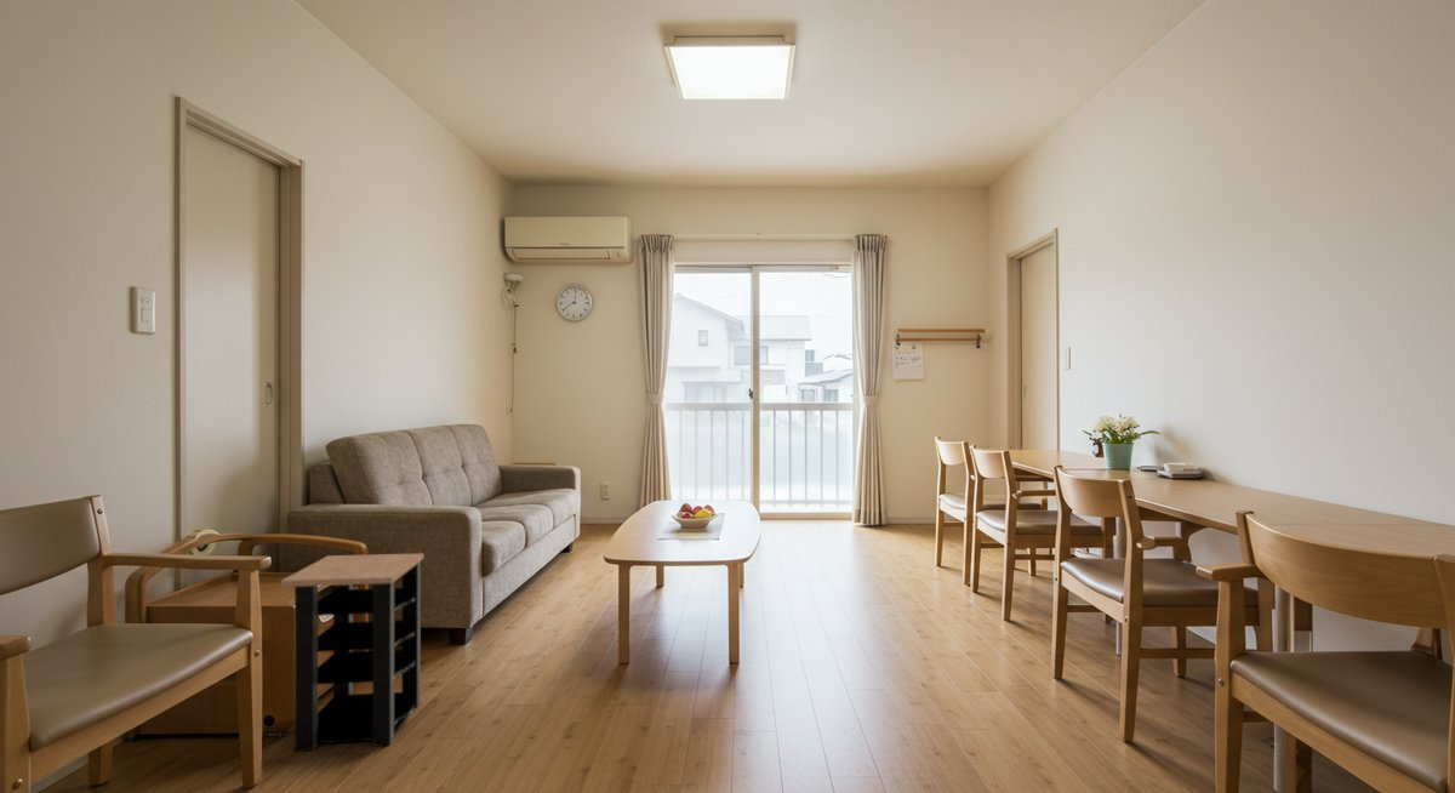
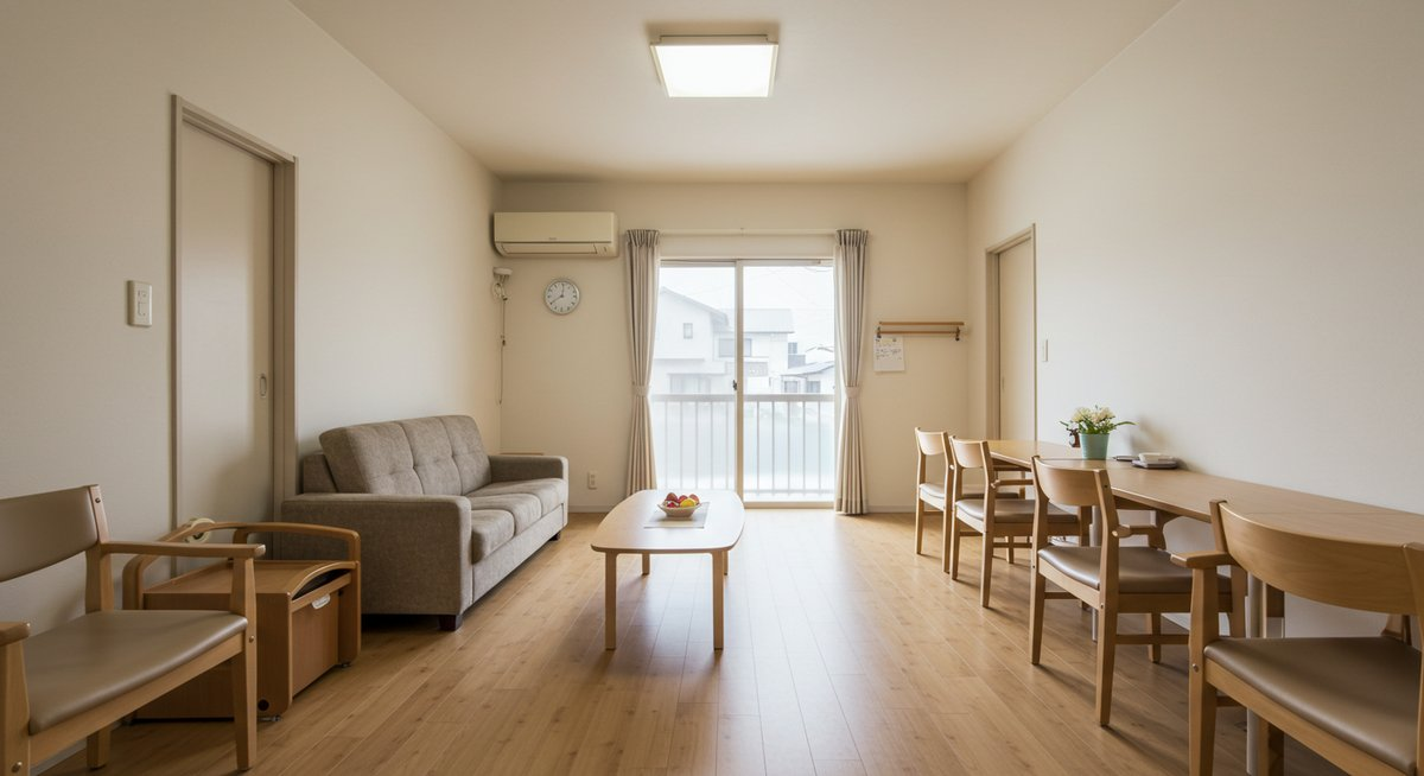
- side table [280,552,424,753]
